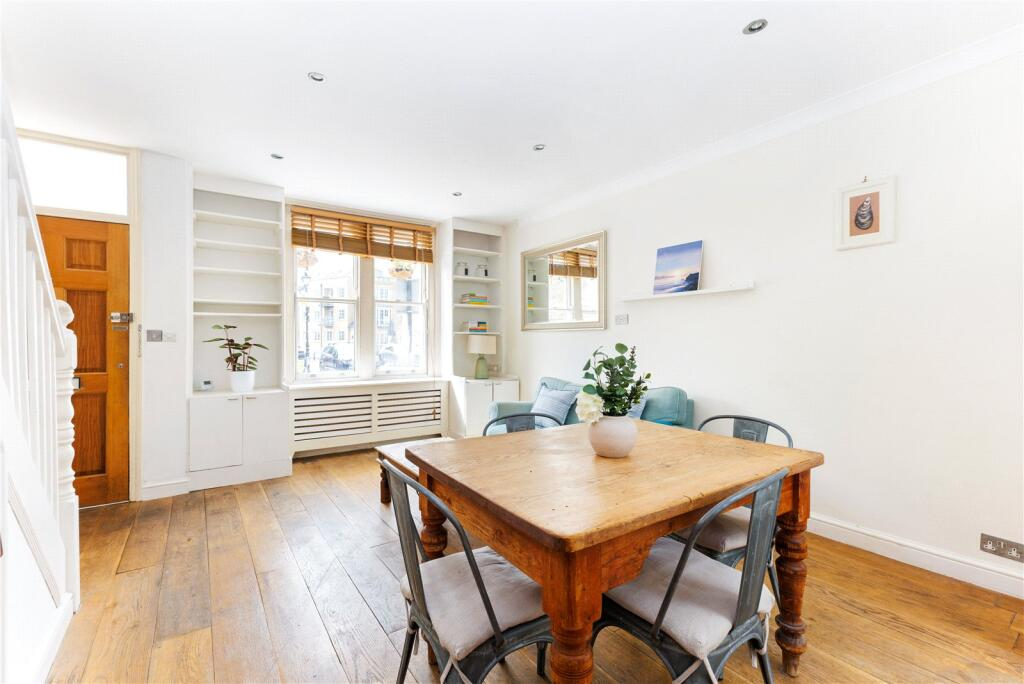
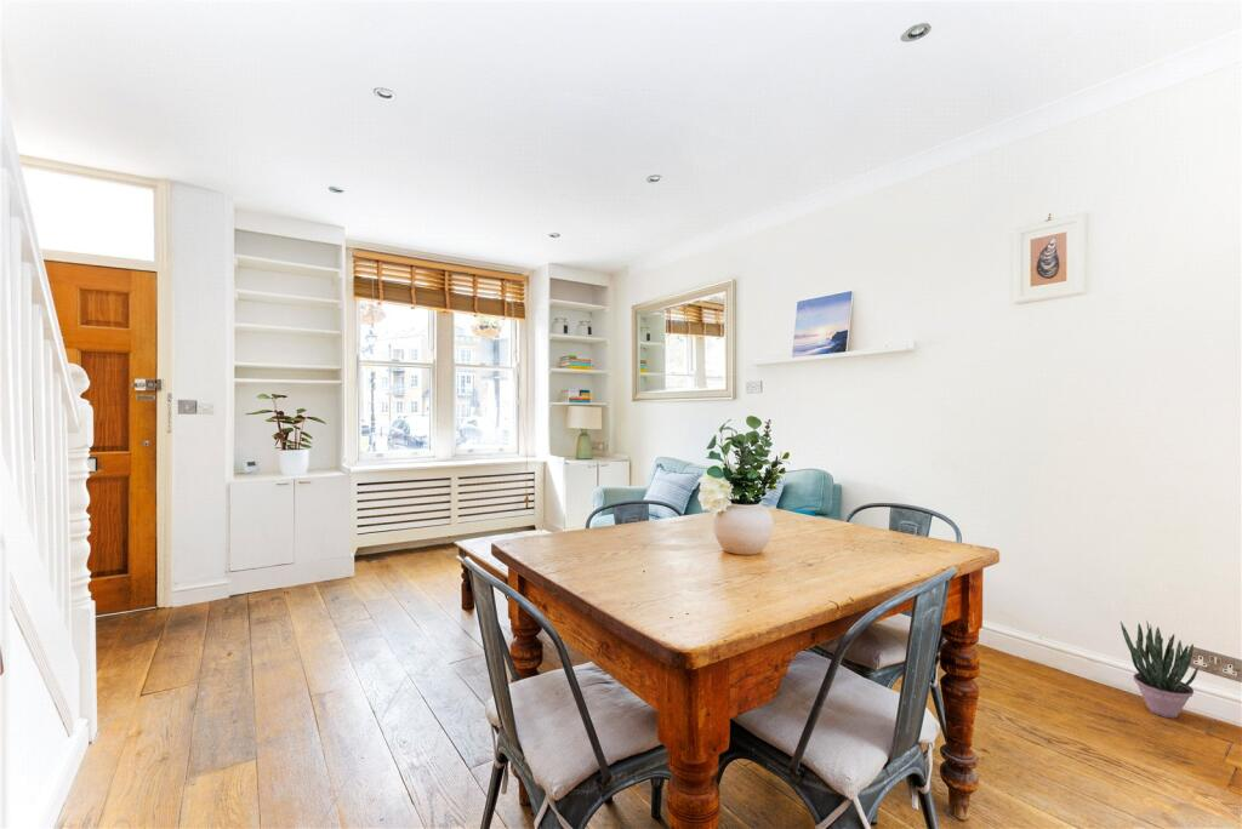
+ potted plant [1119,619,1200,720]
